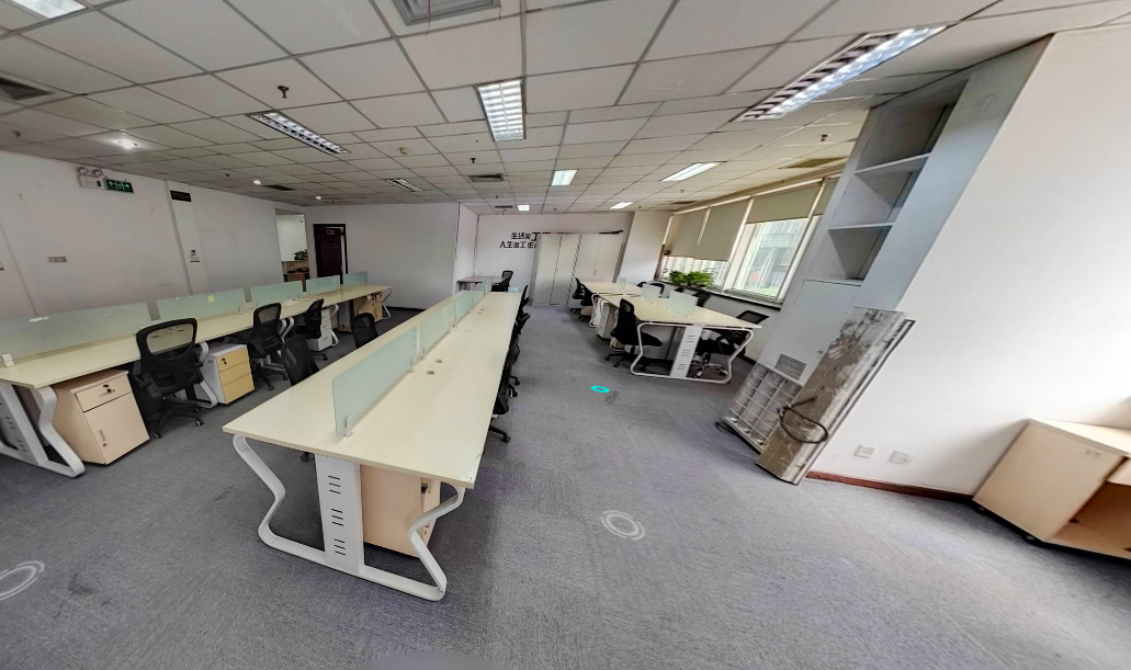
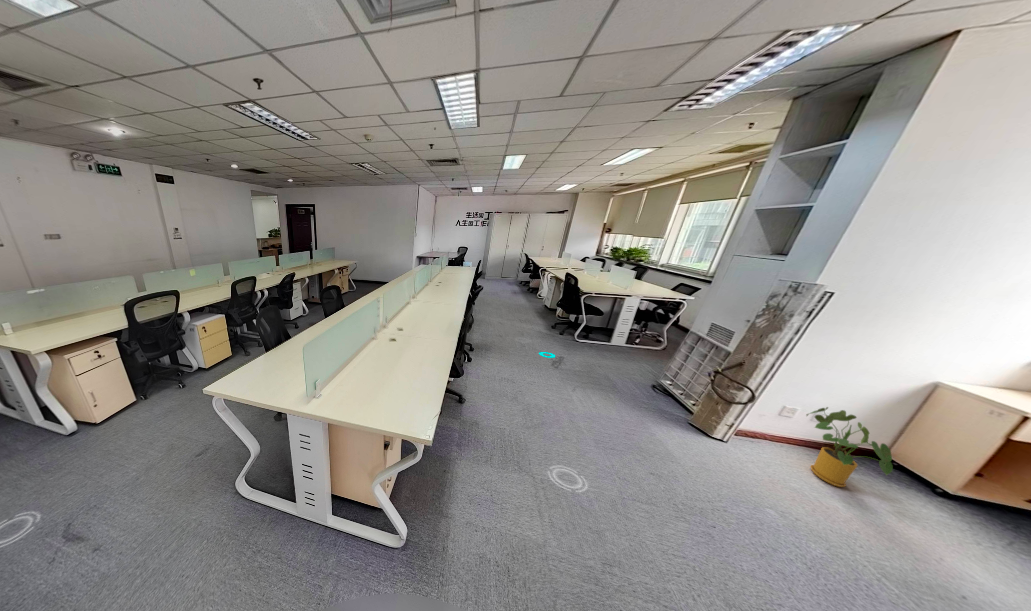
+ house plant [805,406,894,488]
